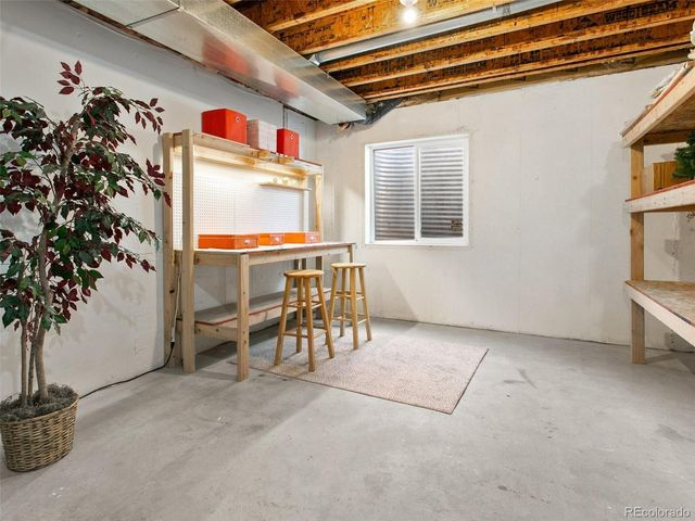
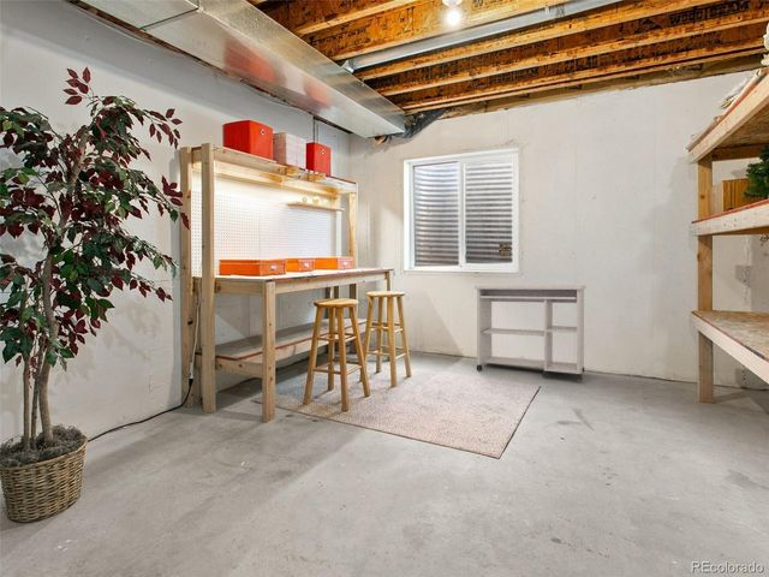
+ desk [473,284,588,381]
